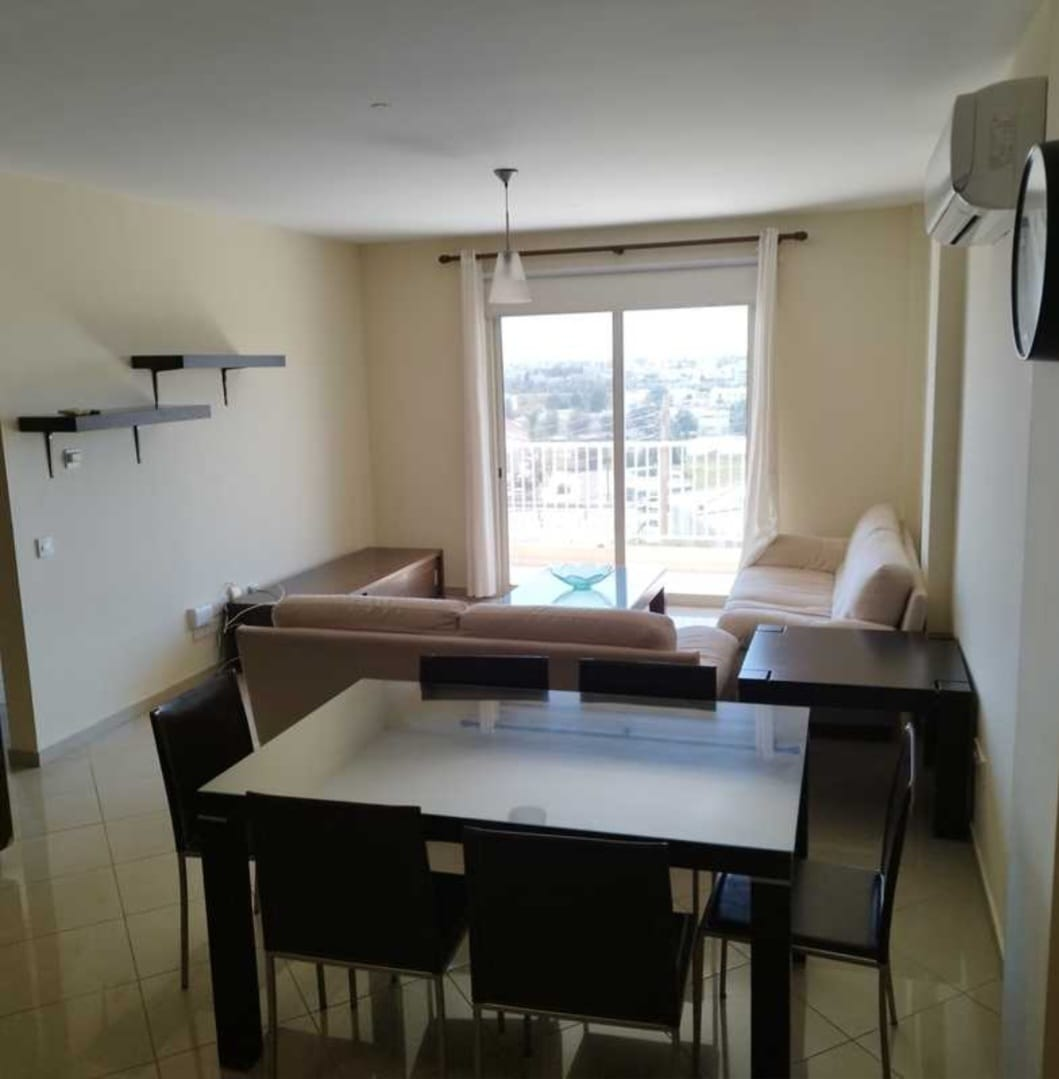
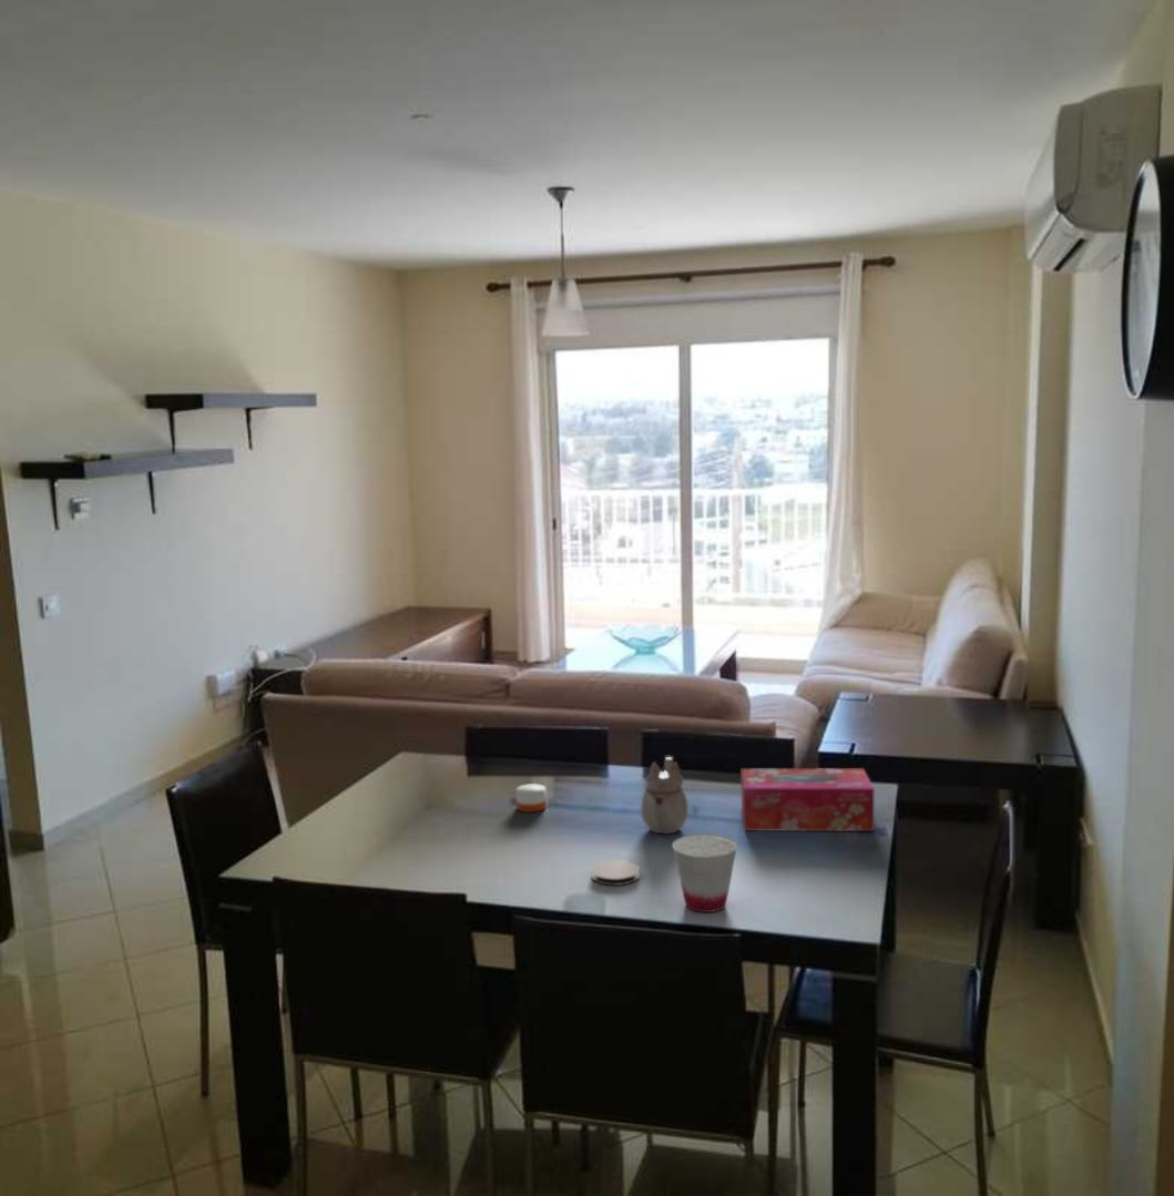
+ tissue box [741,767,876,832]
+ cup [671,832,738,913]
+ coaster [591,859,641,887]
+ teapot [640,756,690,835]
+ candle [515,779,548,814]
